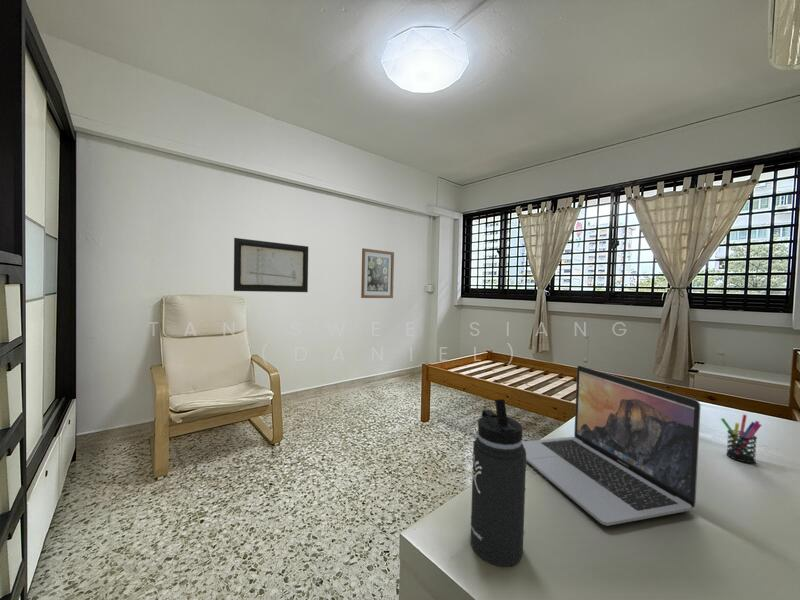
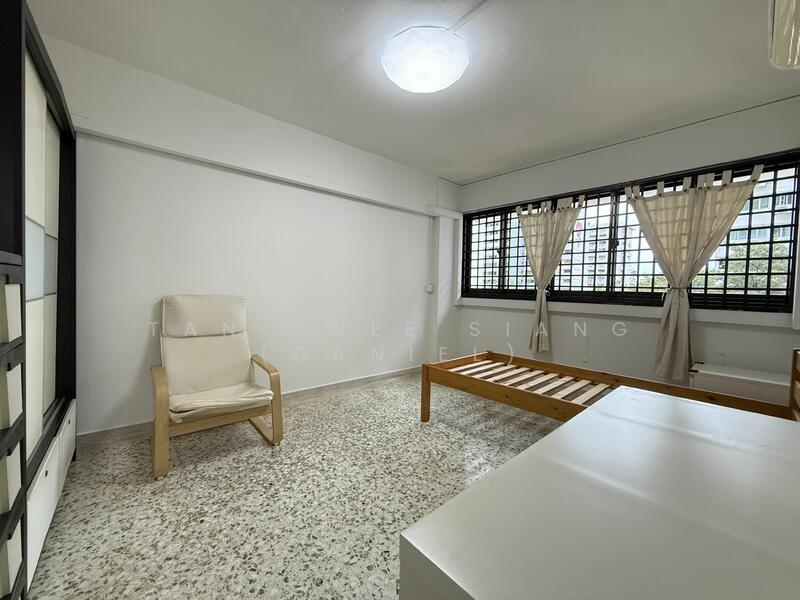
- pen holder [720,413,762,464]
- wall art [233,237,309,293]
- wall art [360,247,395,299]
- thermos bottle [469,398,527,567]
- laptop [522,365,701,527]
